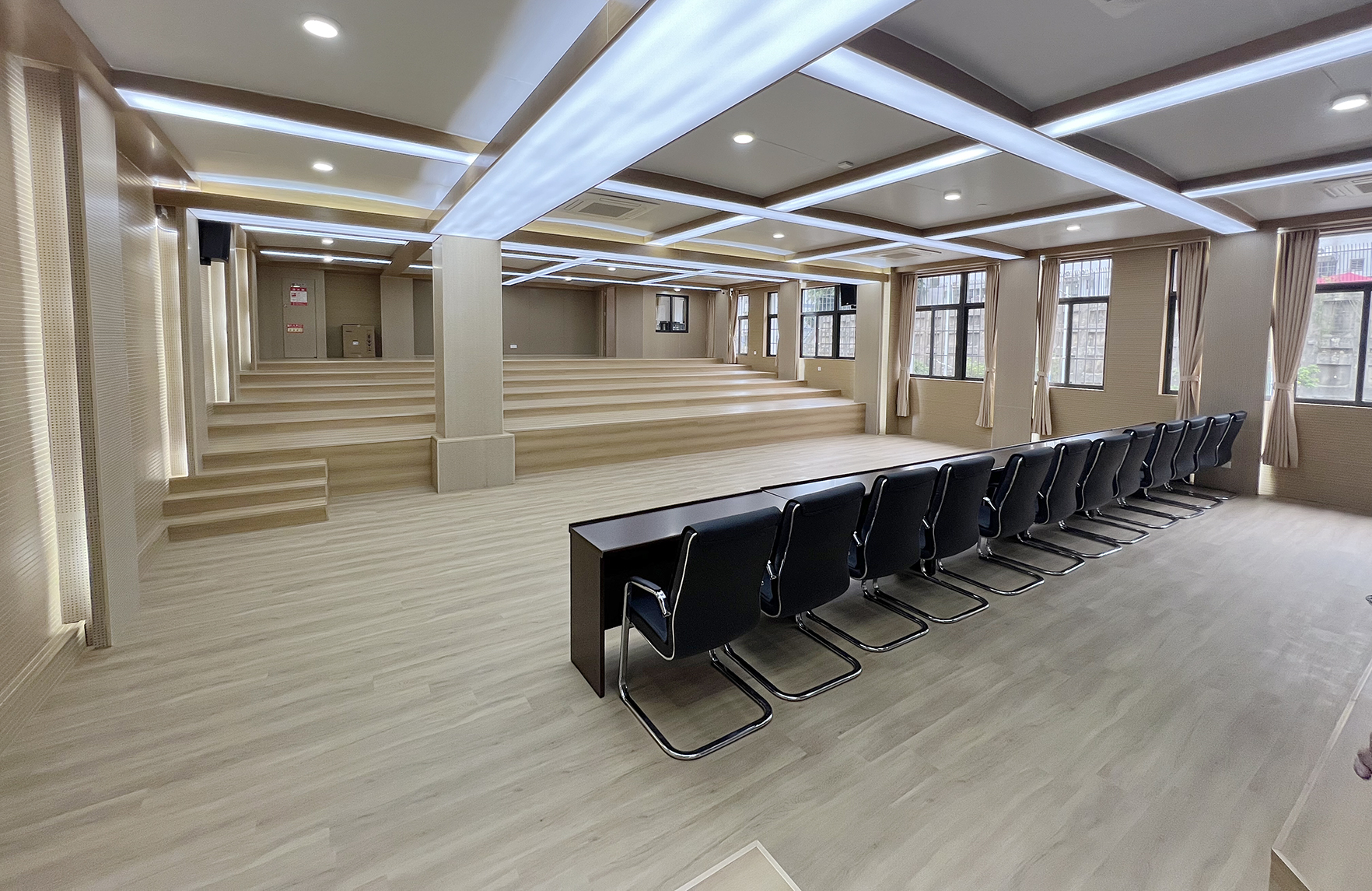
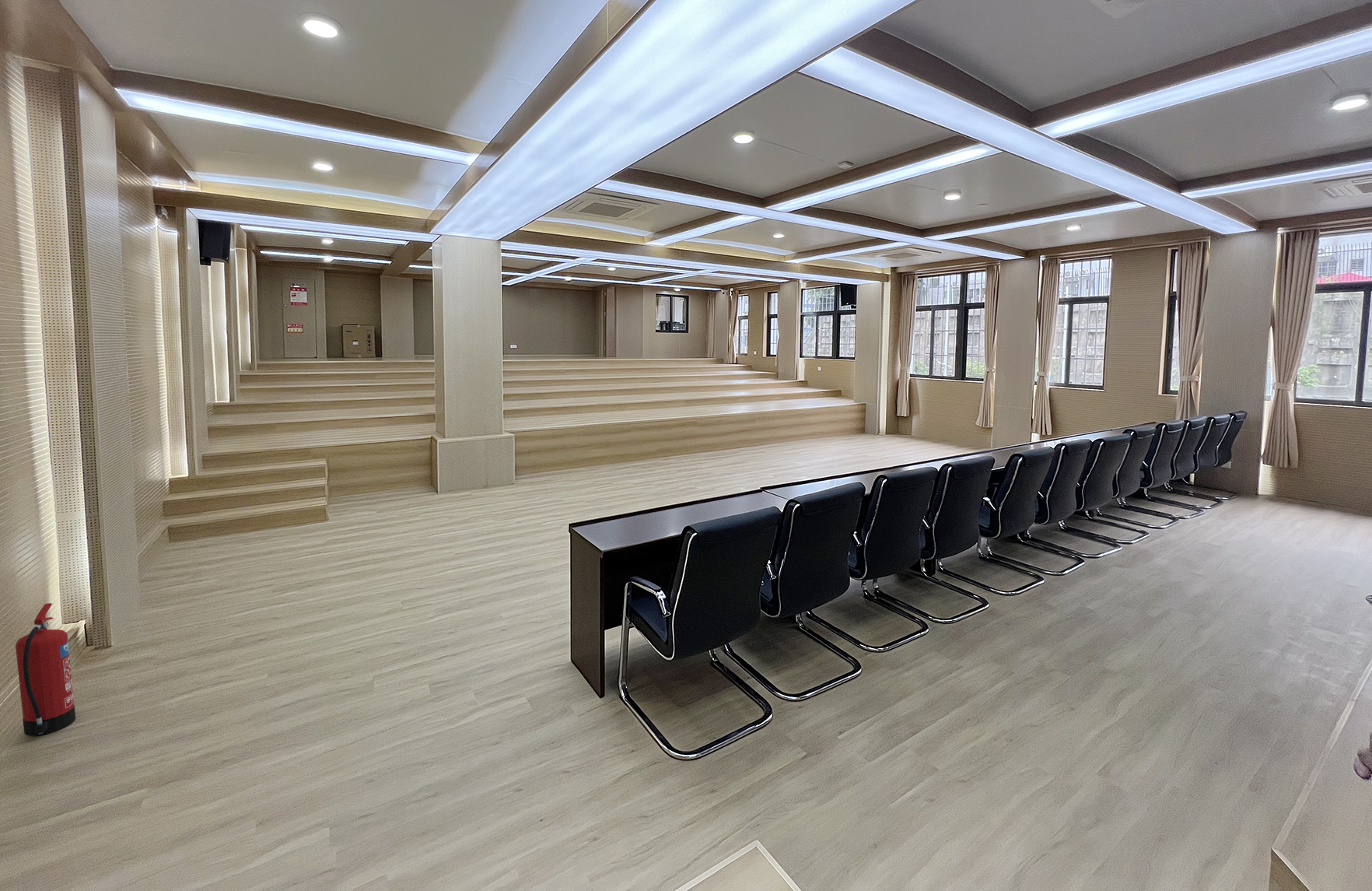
+ fire extinguisher [15,602,76,737]
